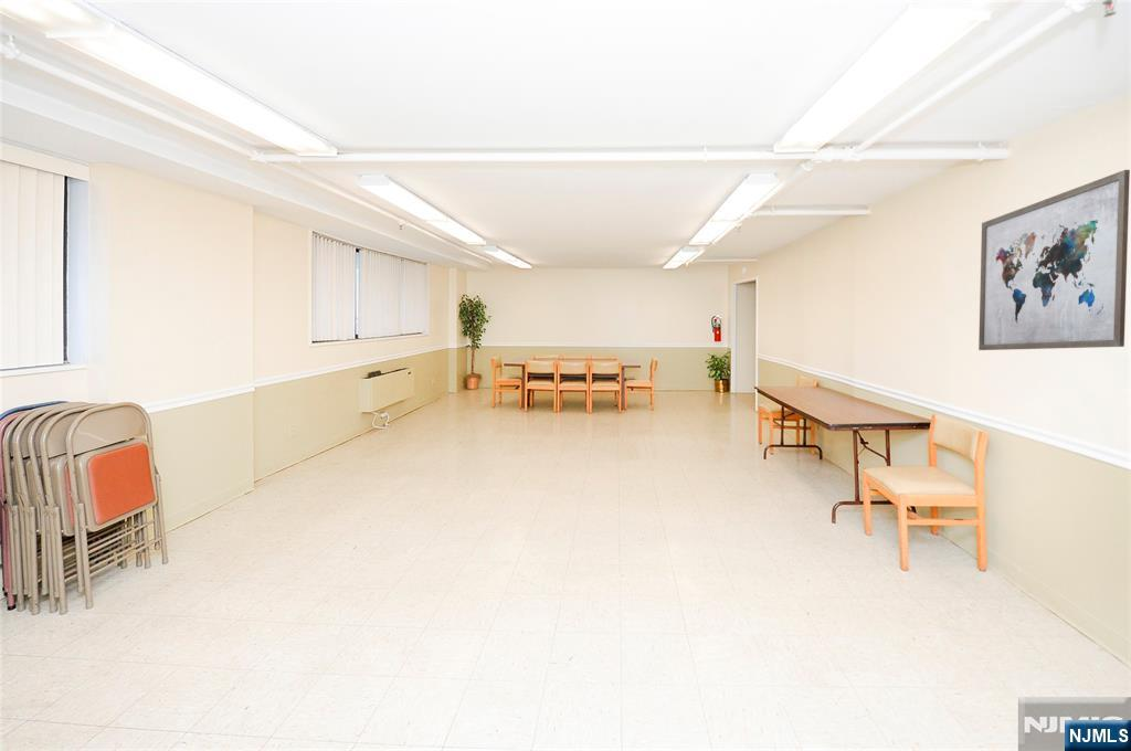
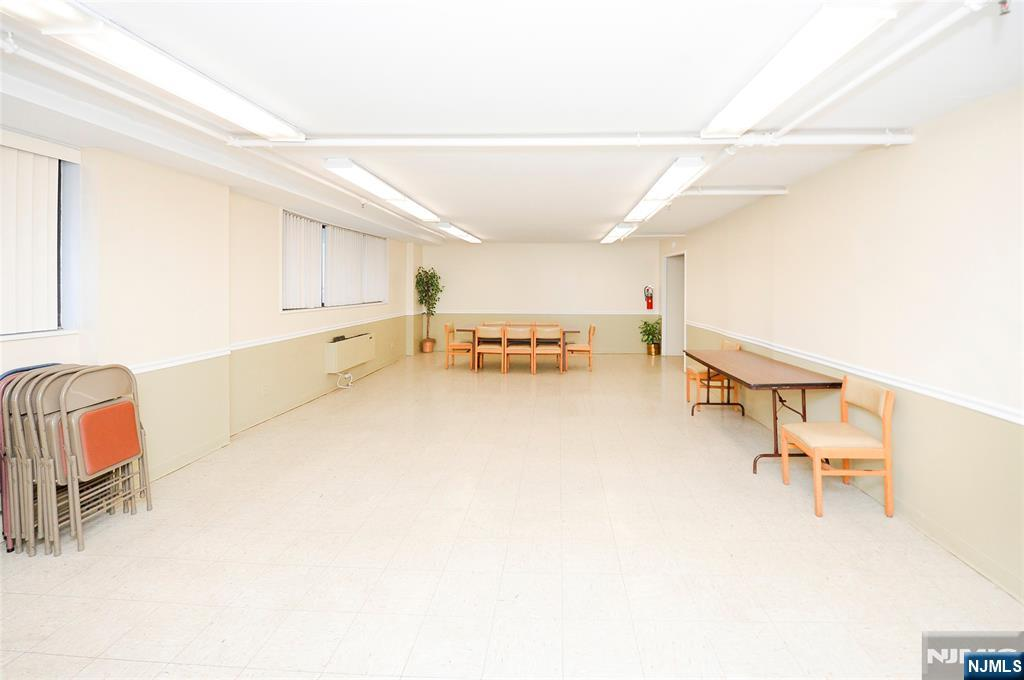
- wall art [977,169,1131,351]
